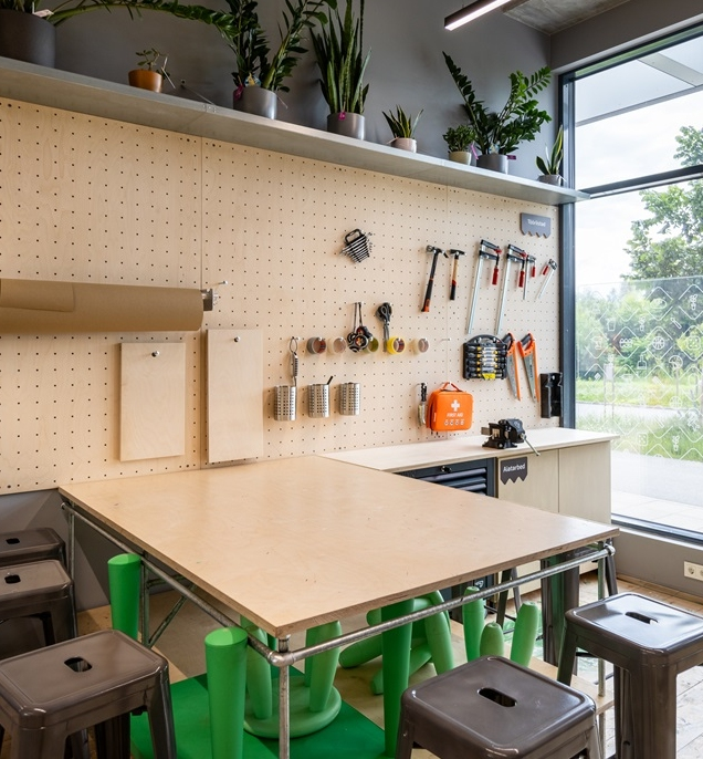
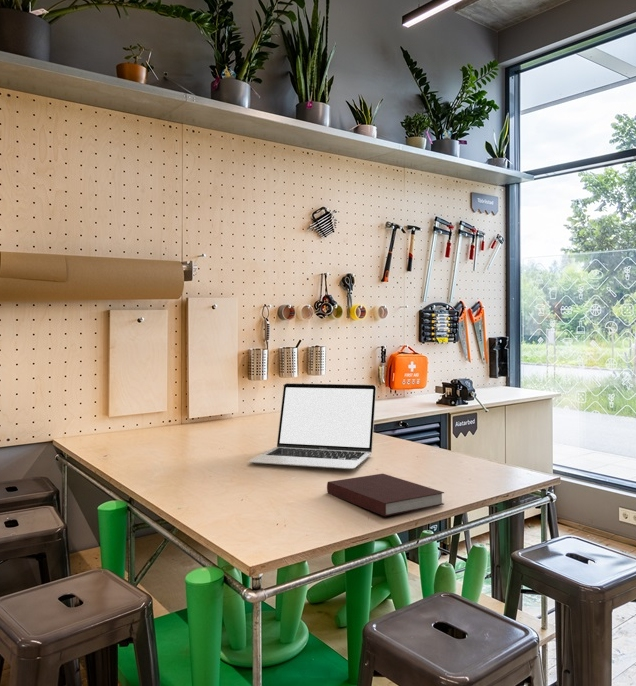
+ notebook [326,473,445,517]
+ laptop [248,382,377,470]
